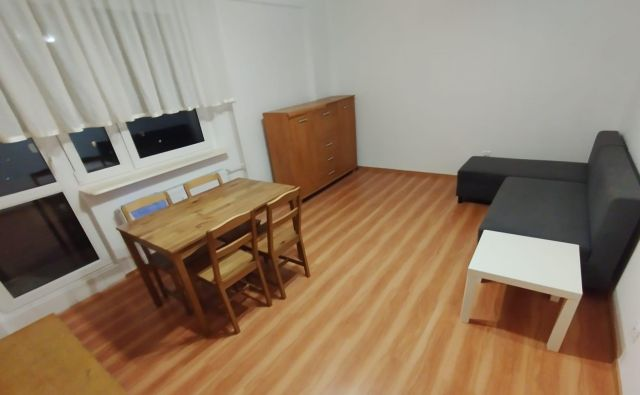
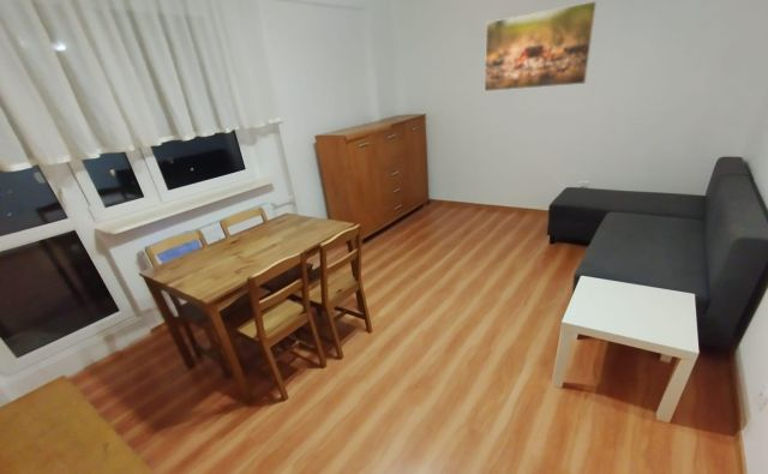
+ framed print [484,0,598,92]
